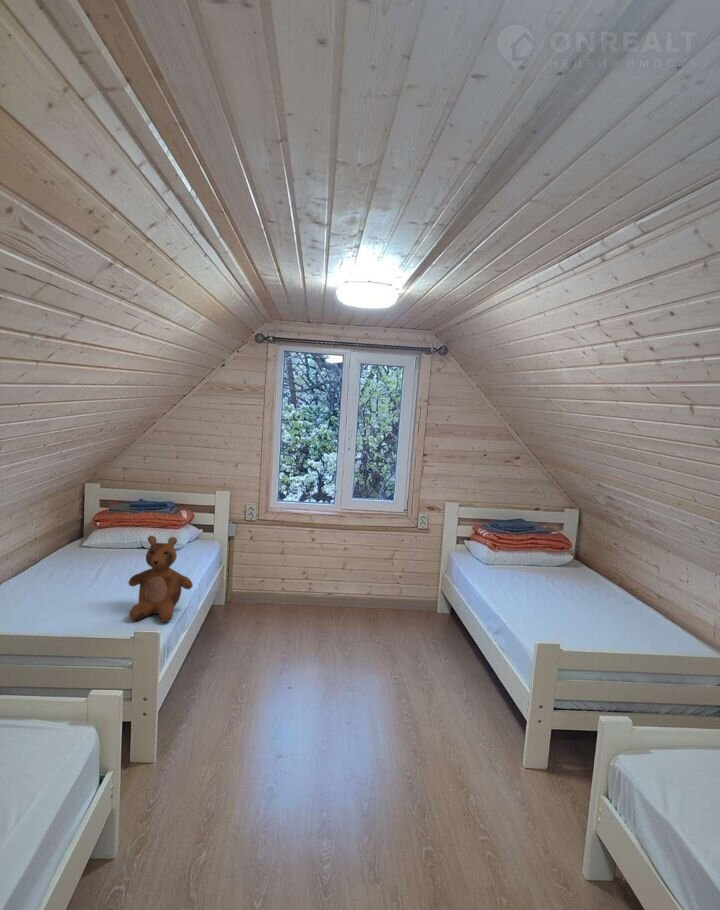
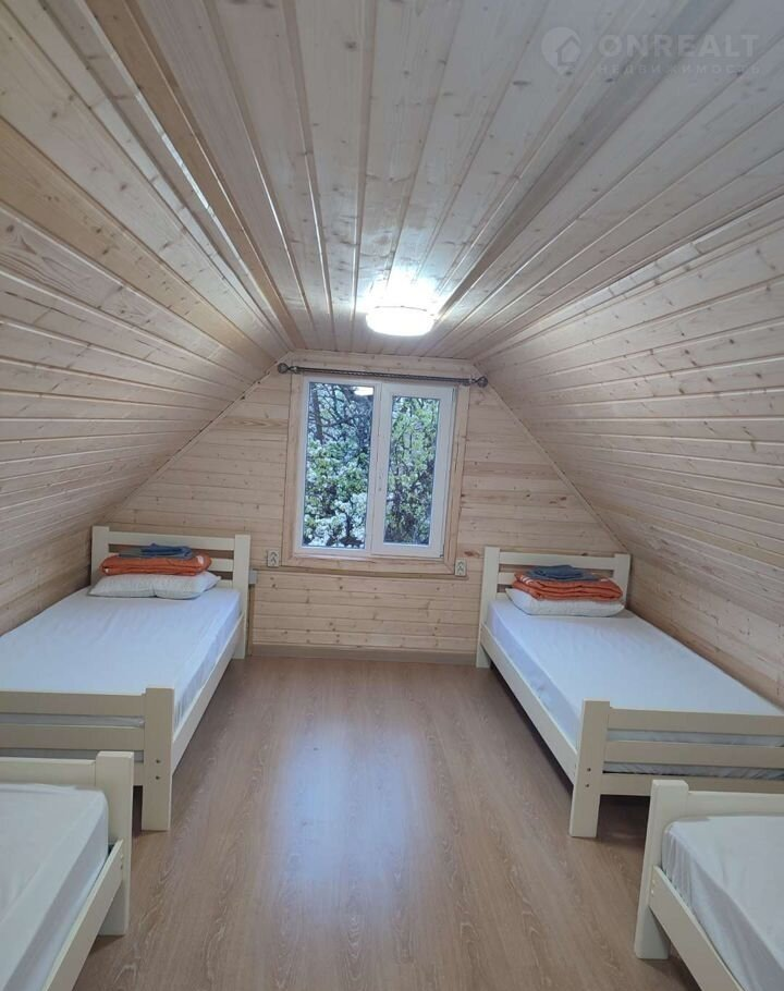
- teddy bear [127,535,194,623]
